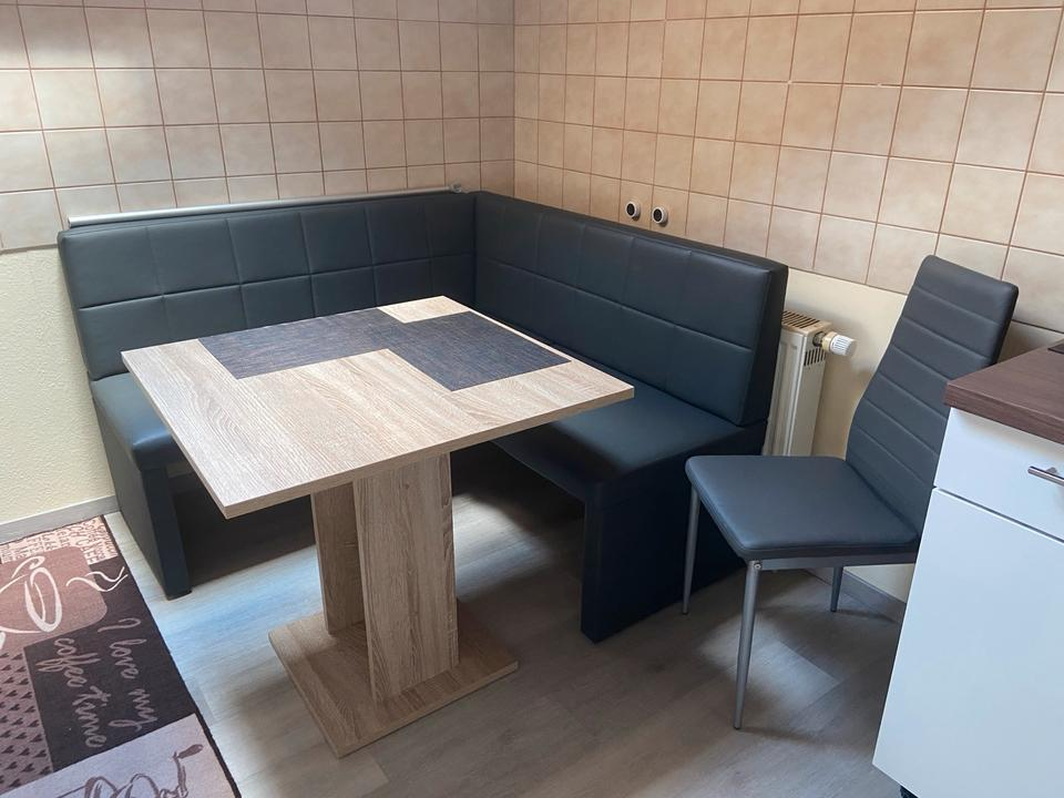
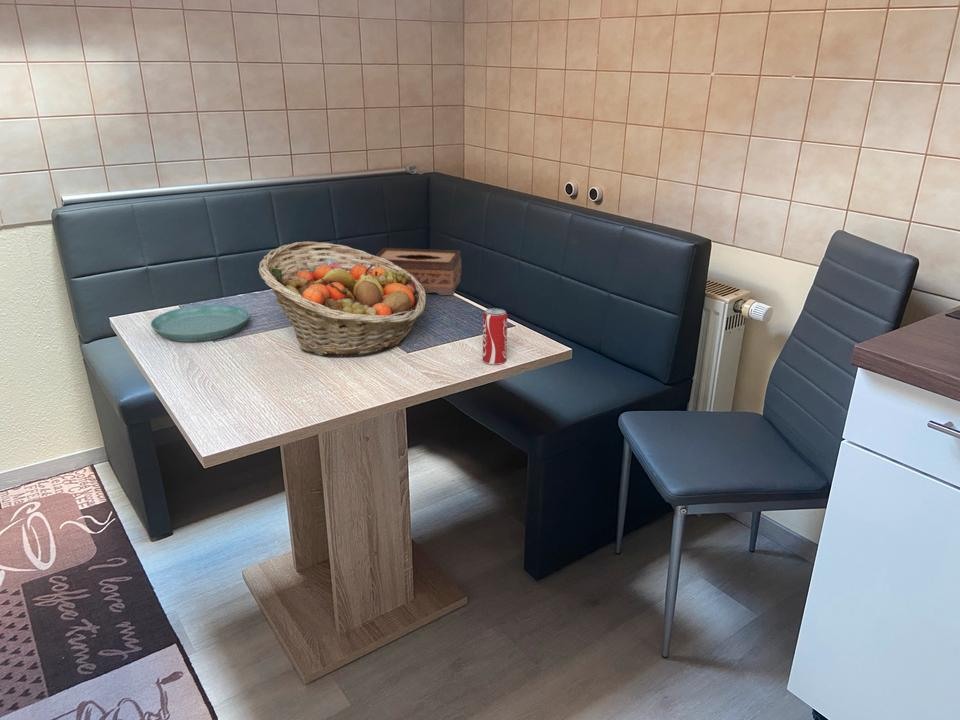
+ beverage can [482,307,508,365]
+ saucer [150,304,250,343]
+ fruit basket [258,240,427,358]
+ tissue box [374,247,462,296]
